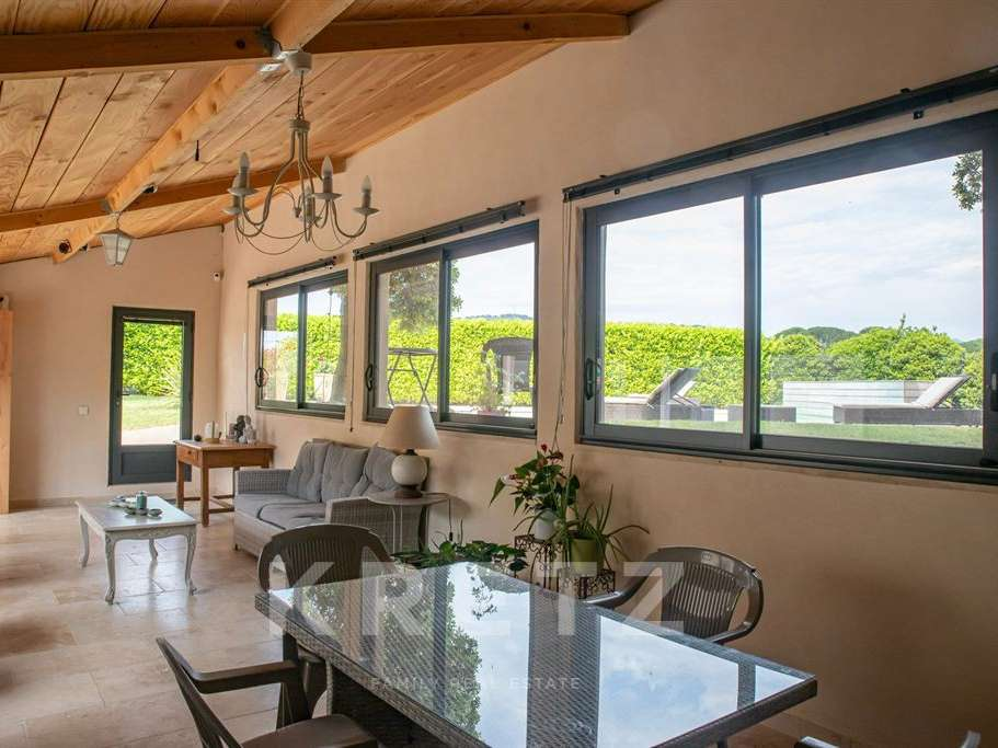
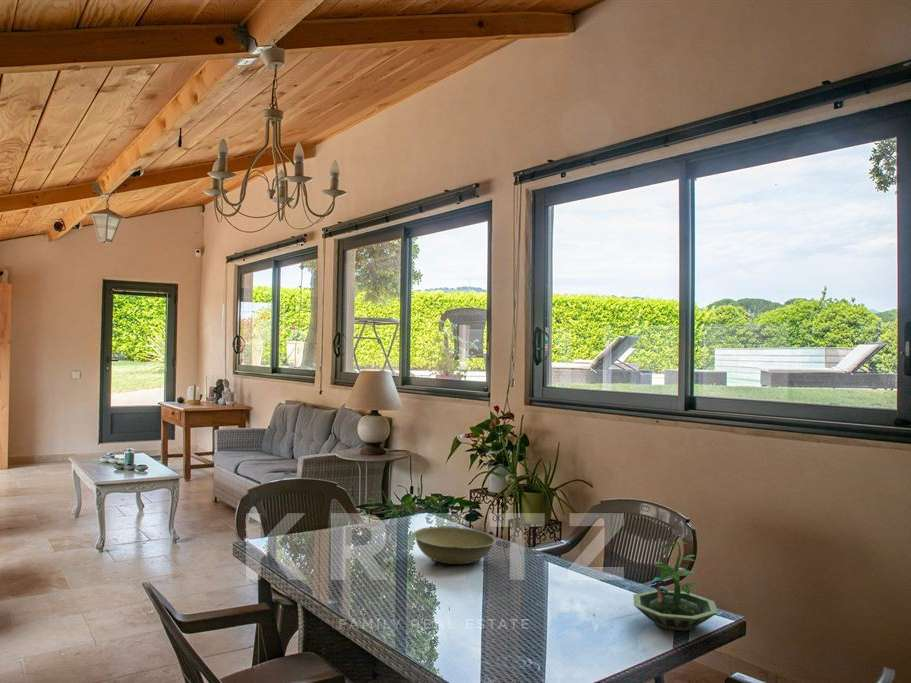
+ bowl [411,525,498,565]
+ terrarium [632,541,719,632]
